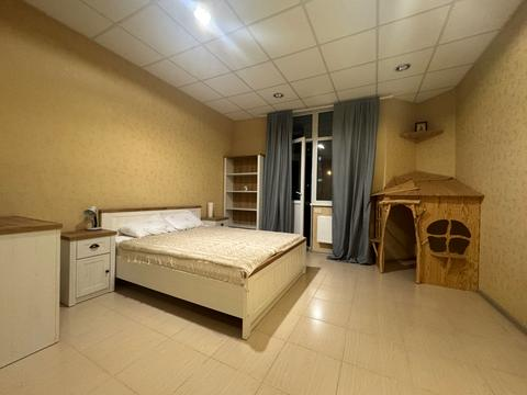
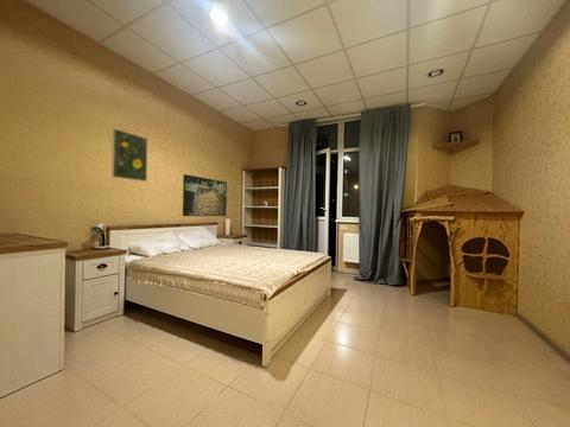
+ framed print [110,127,148,183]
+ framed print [182,173,228,217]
